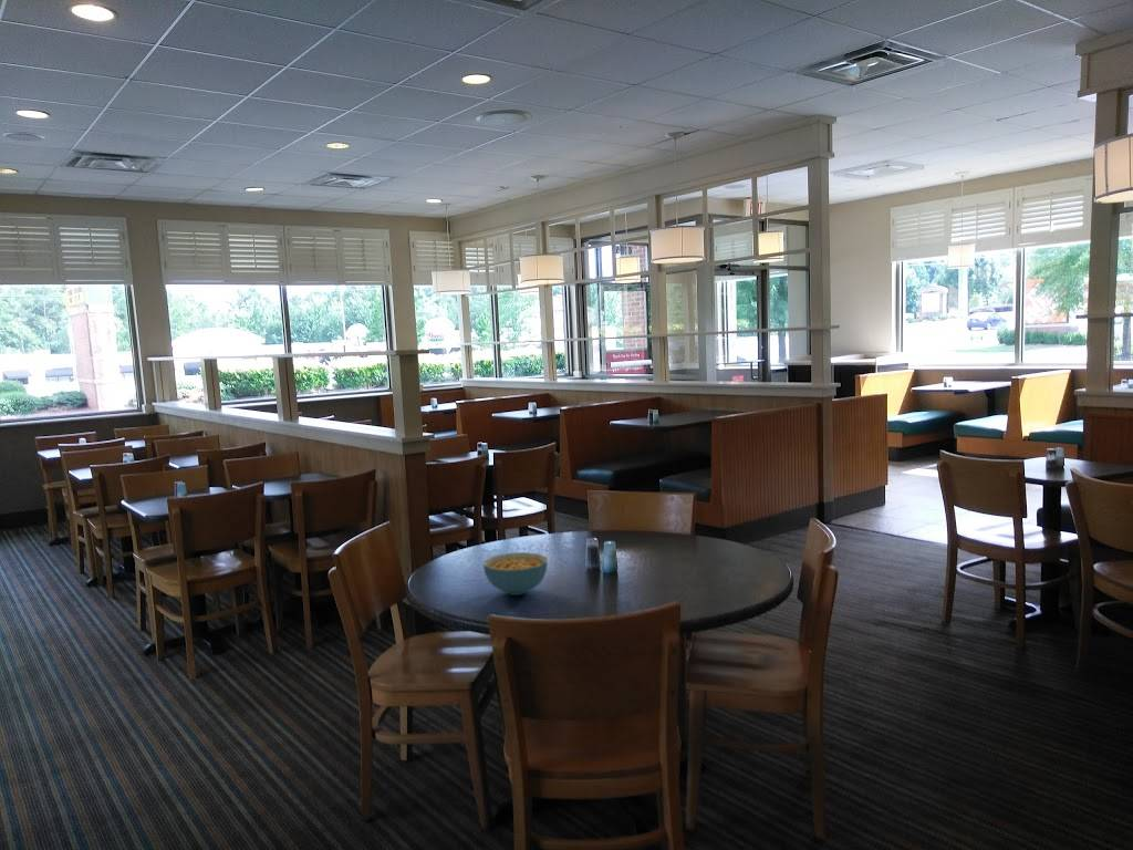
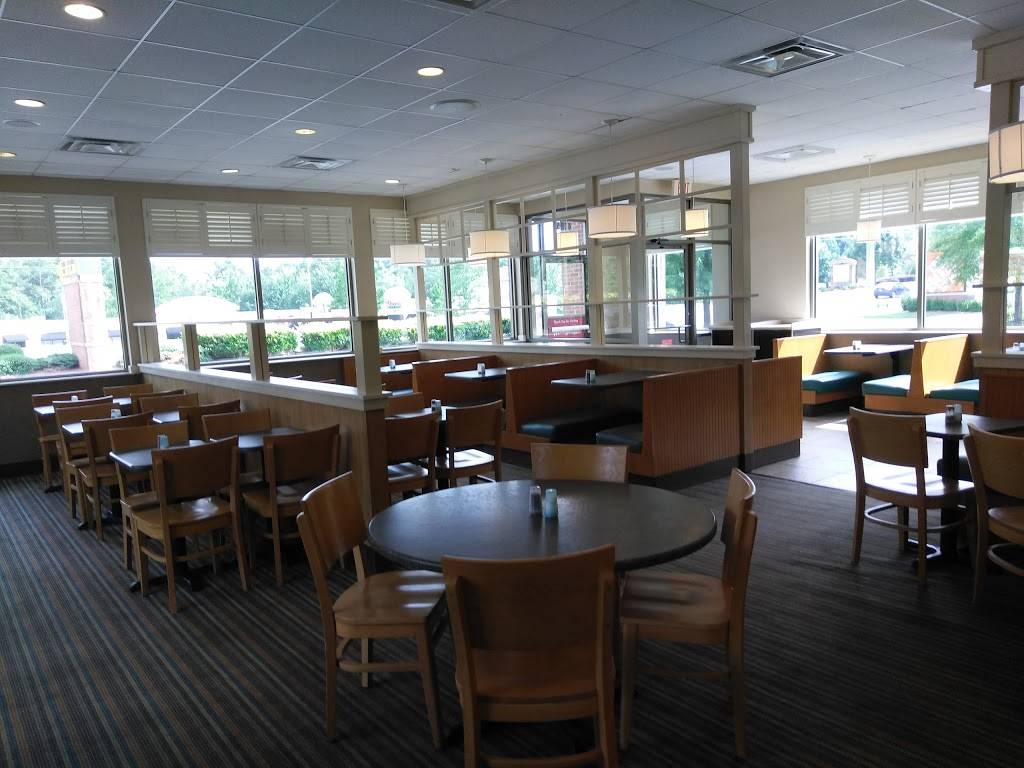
- cereal bowl [482,551,549,597]
